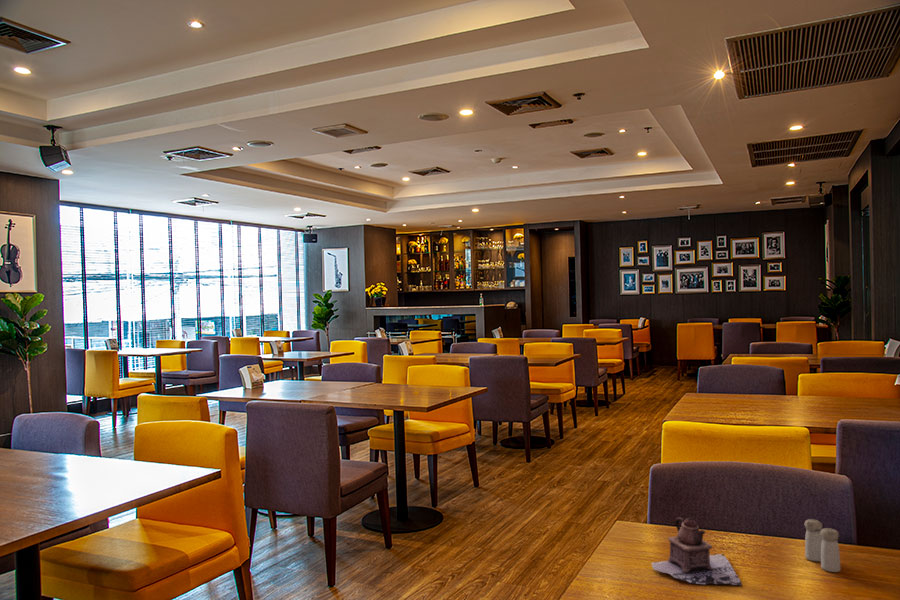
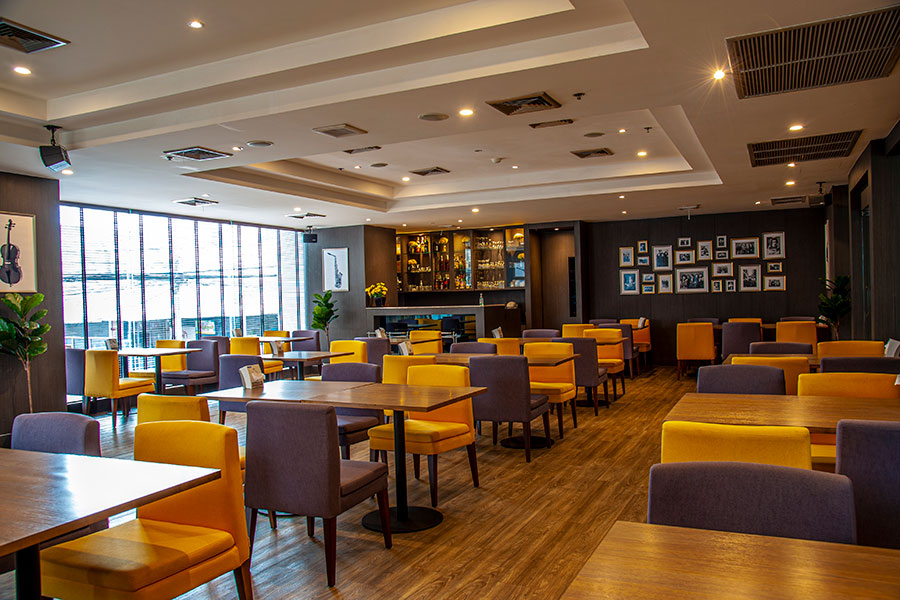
- salt and pepper shaker [804,518,841,573]
- teapot [650,516,743,587]
